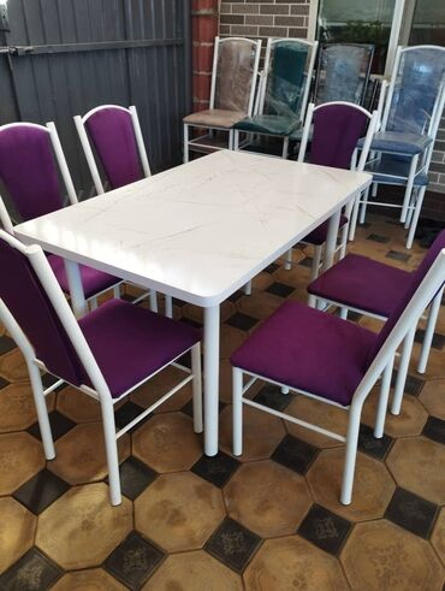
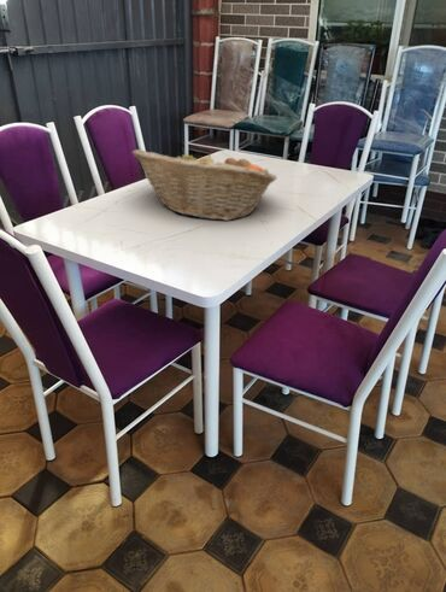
+ fruit basket [131,147,278,222]
